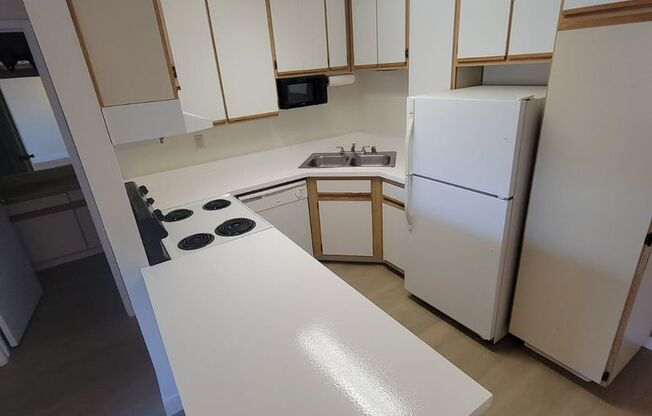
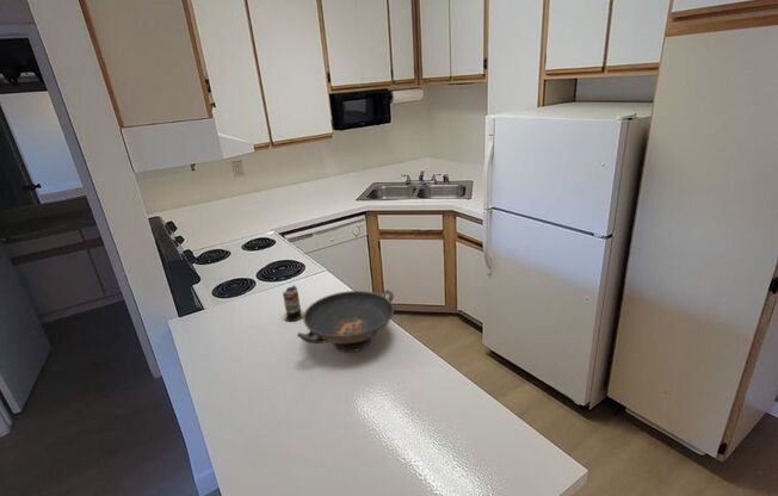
+ decorative bowl [296,289,395,353]
+ can [282,284,304,322]
